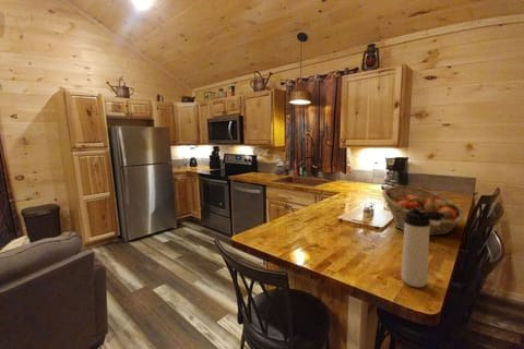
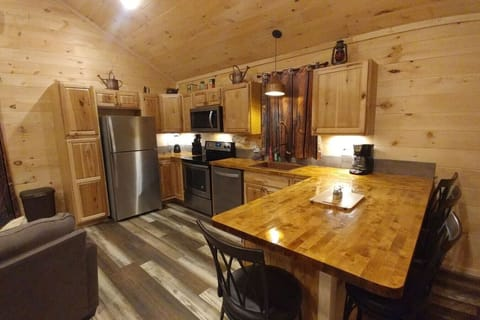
- thermos bottle [401,208,444,288]
- fruit basket [381,184,465,237]
